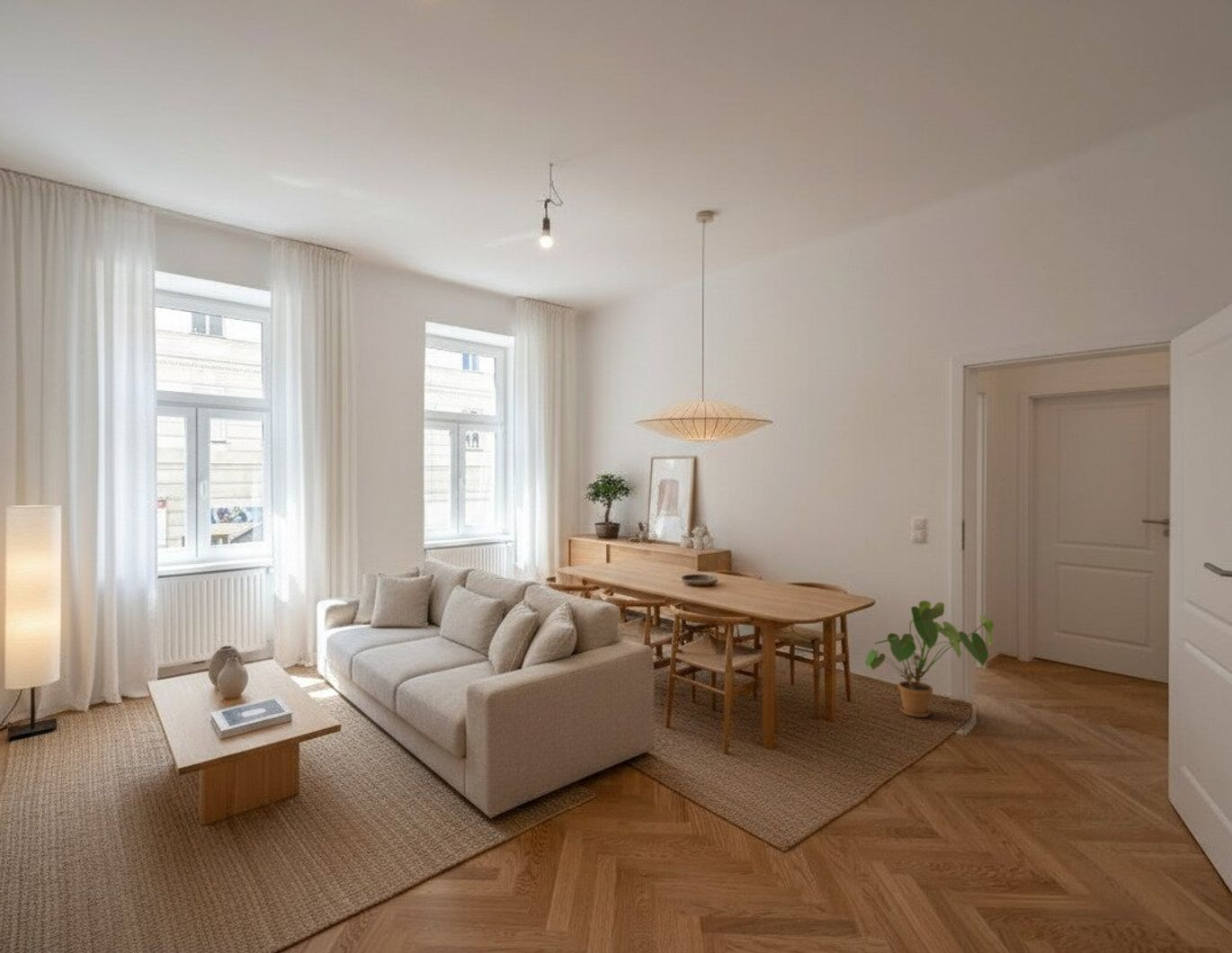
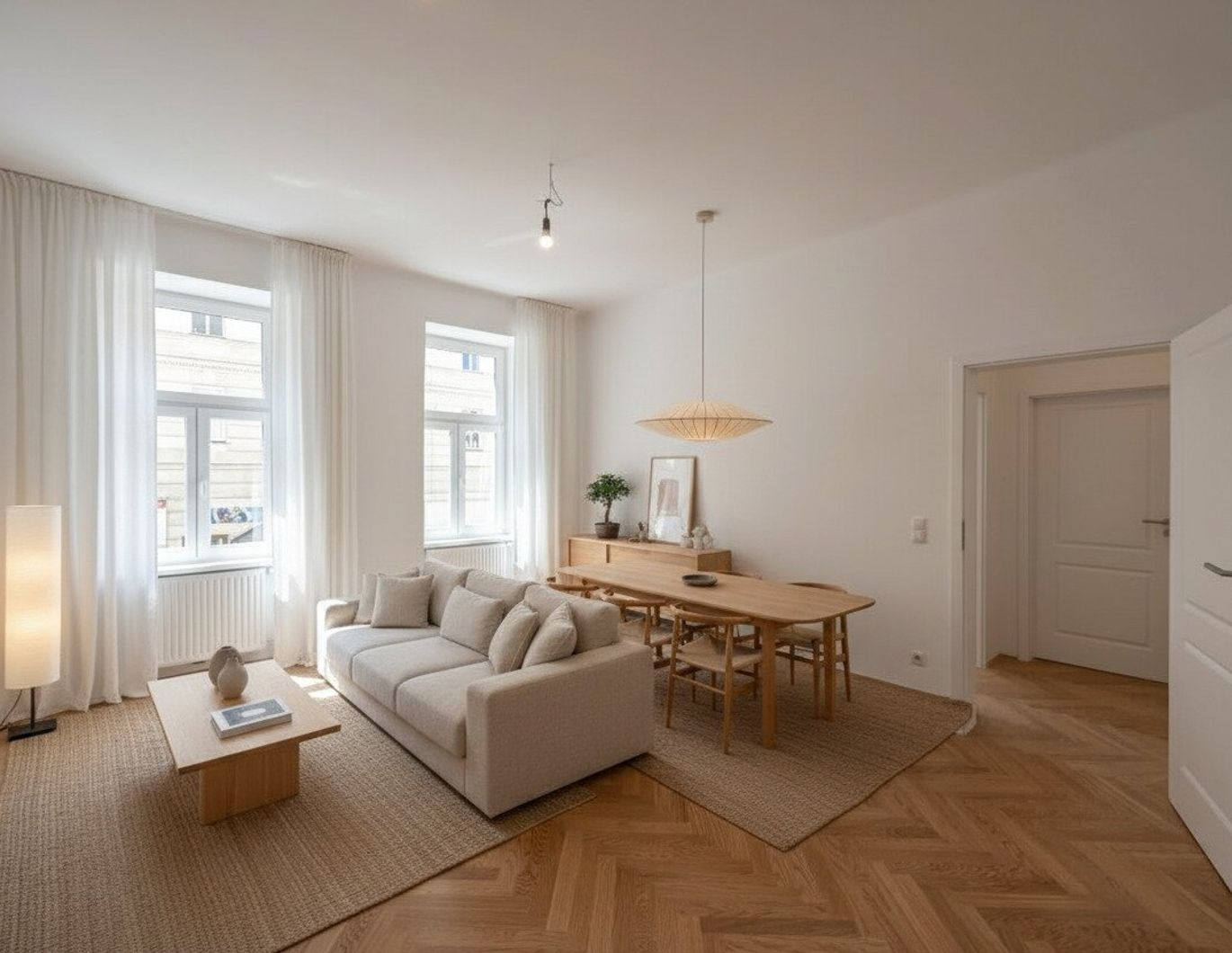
- house plant [864,600,995,718]
